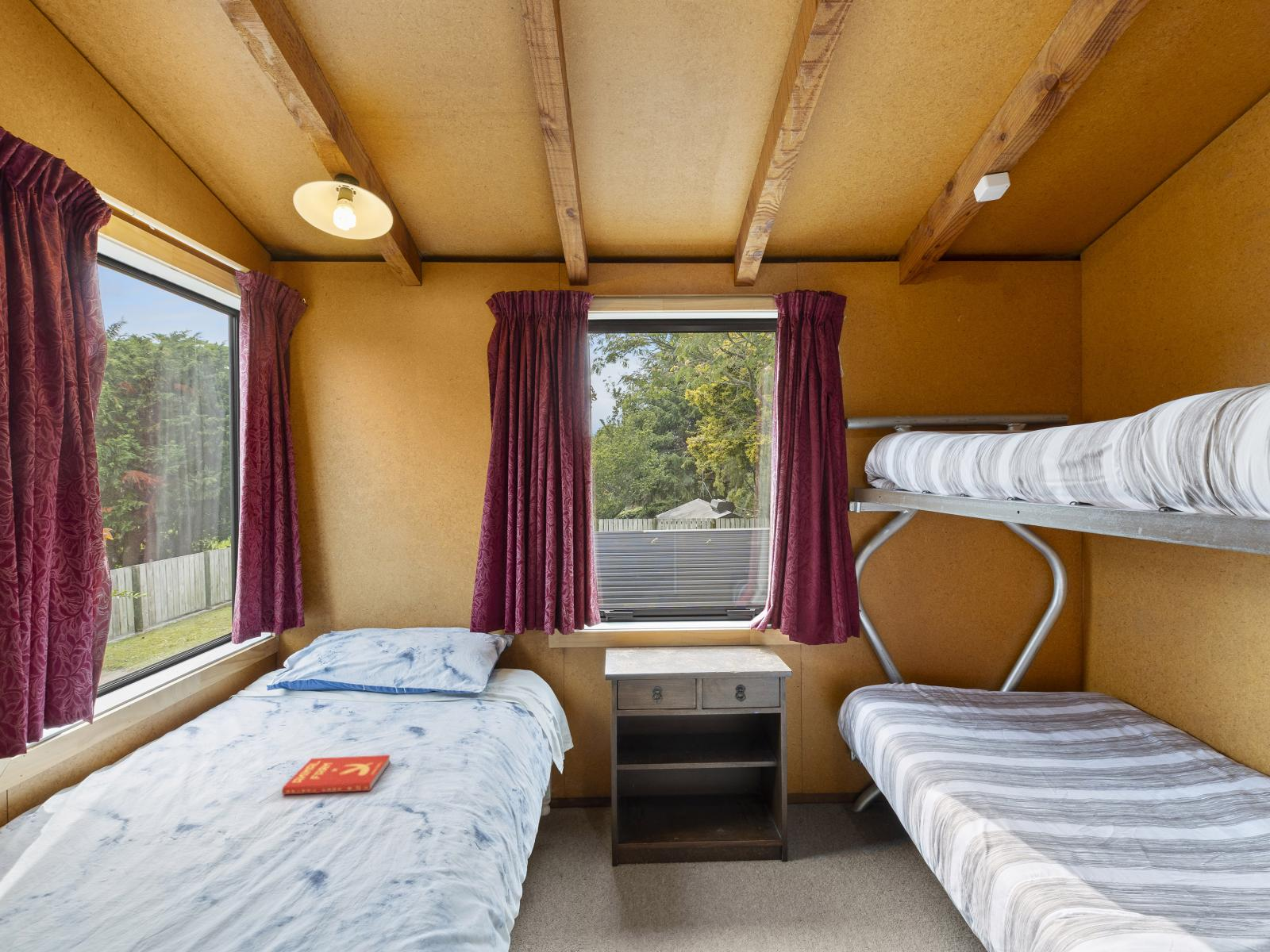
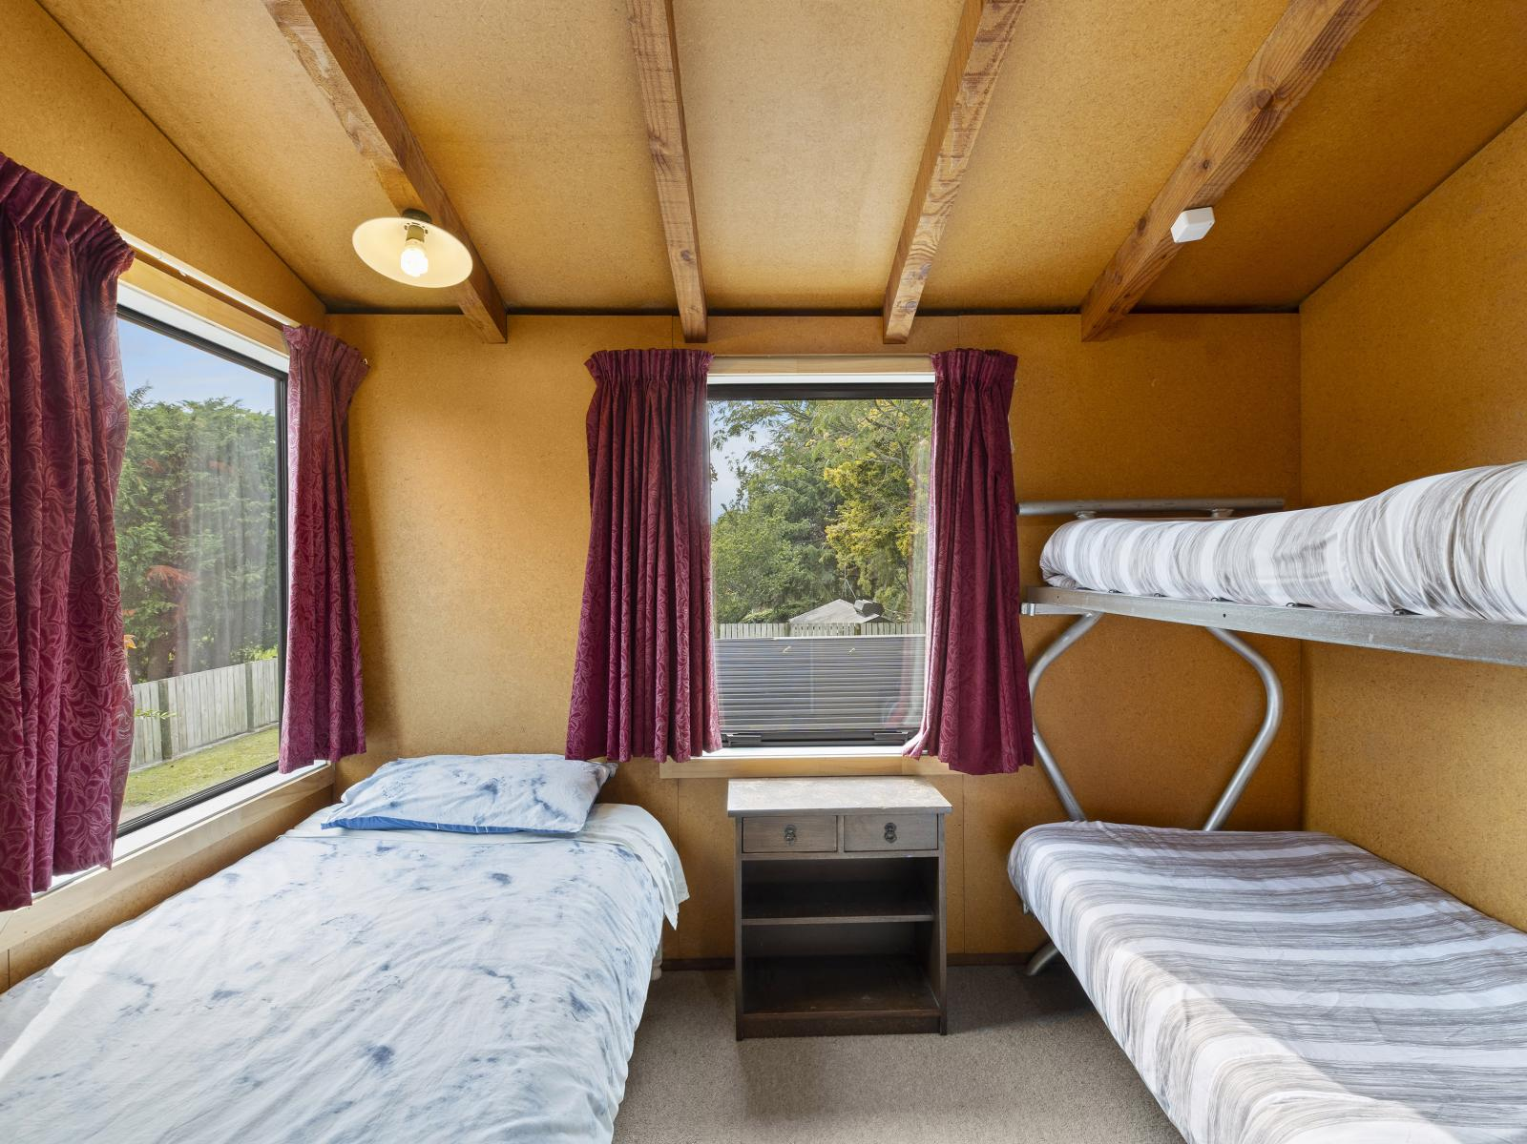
- book [281,754,391,796]
